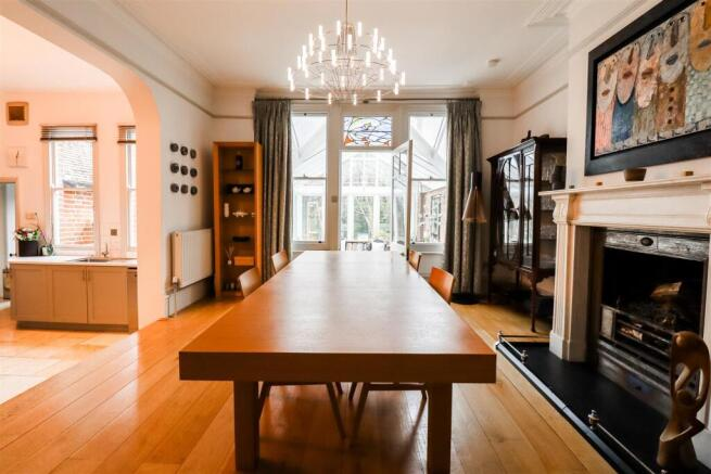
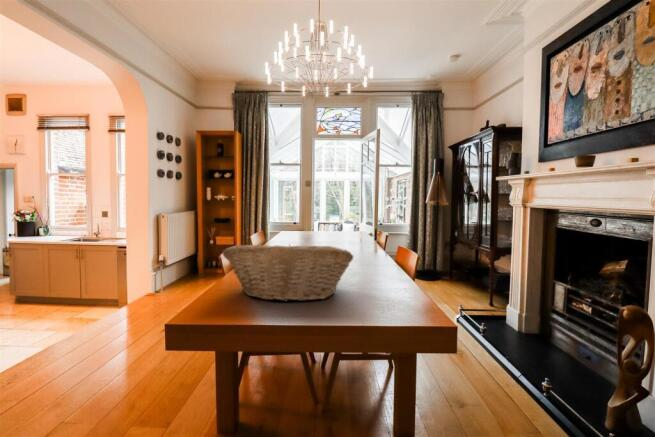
+ fruit basket [222,243,355,302]
